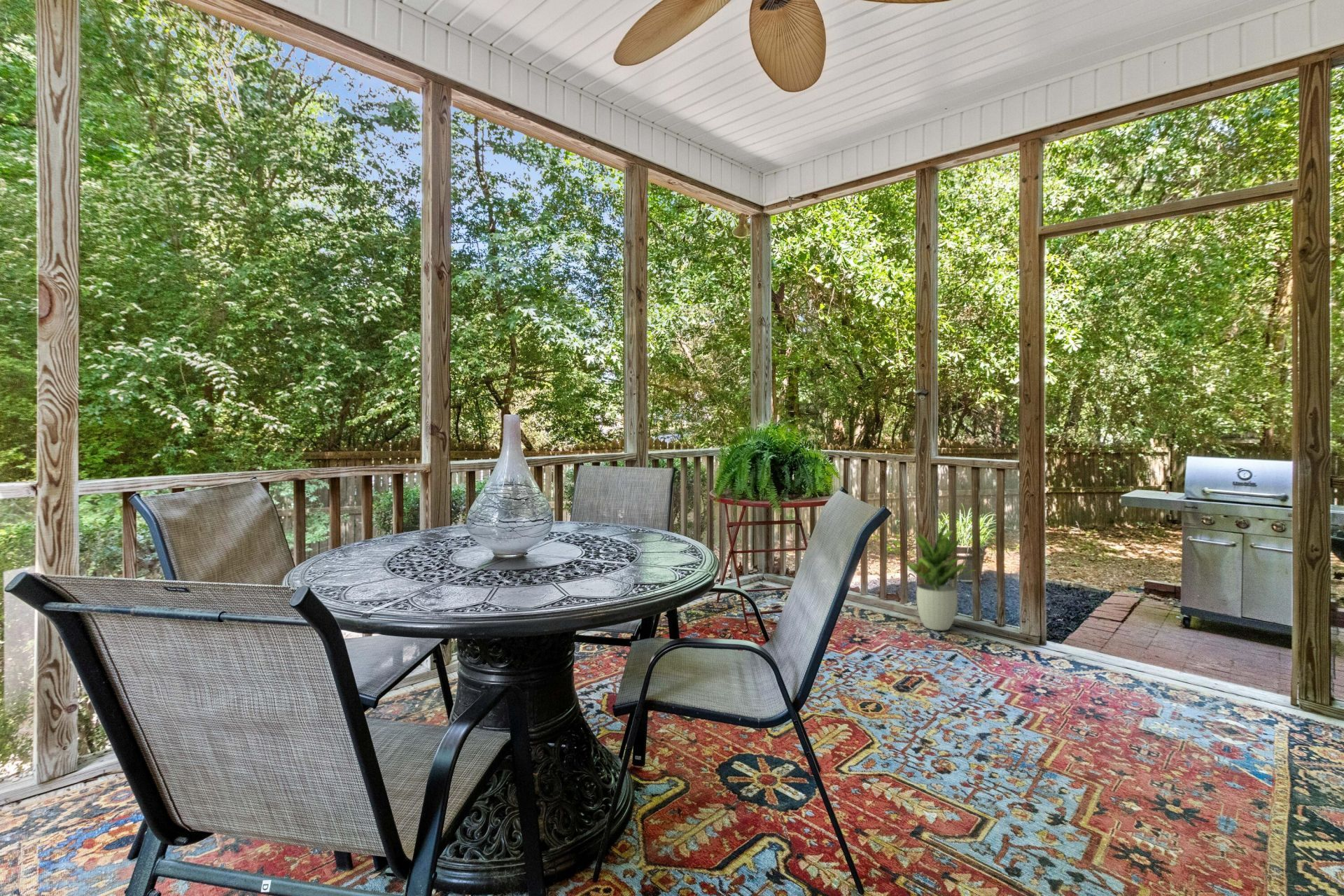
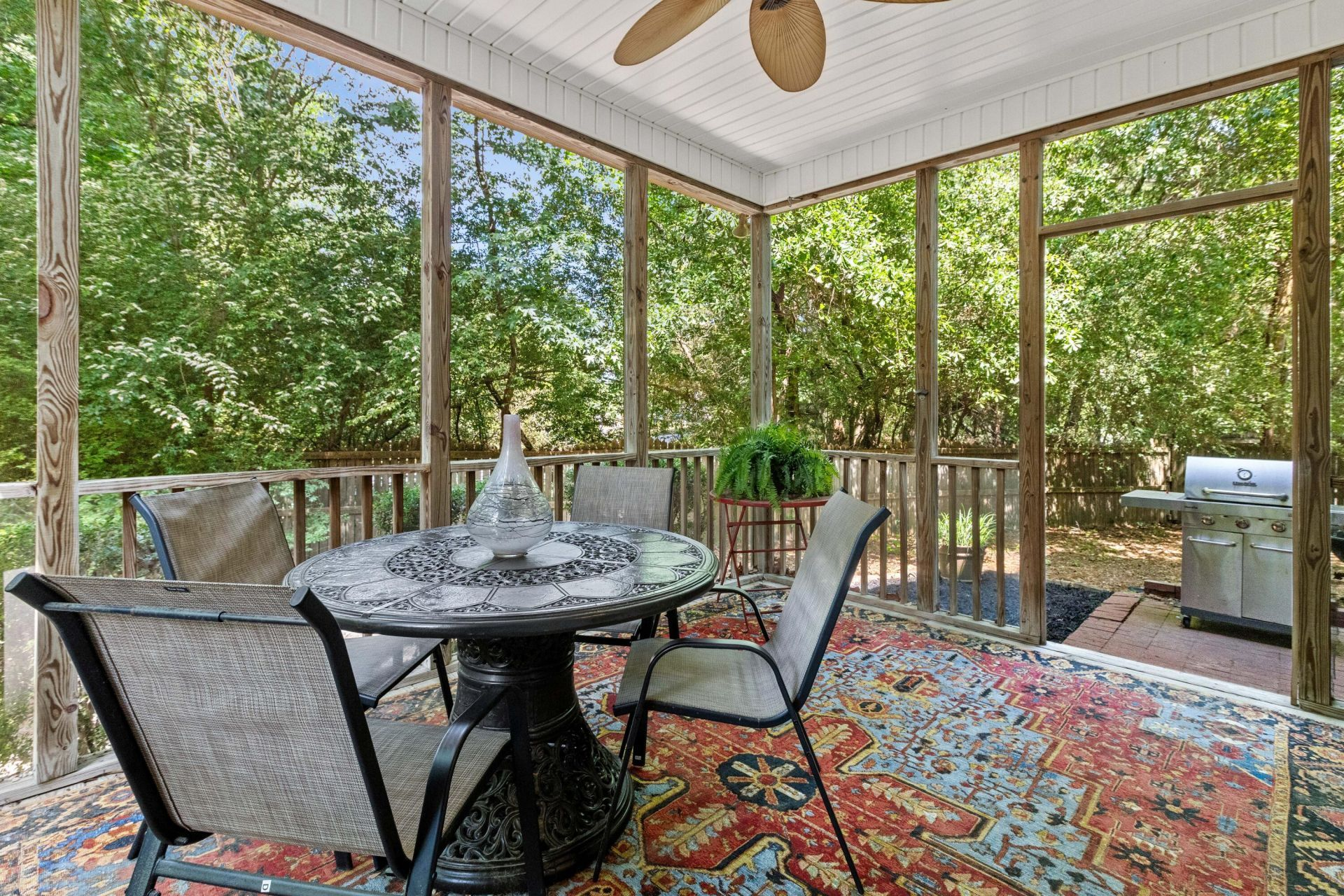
- potted plant [904,522,977,631]
